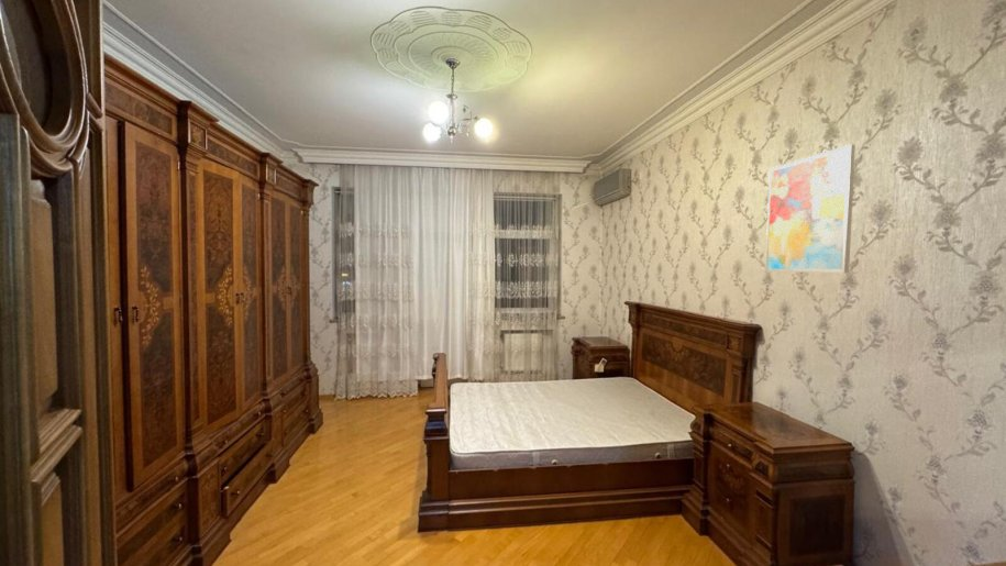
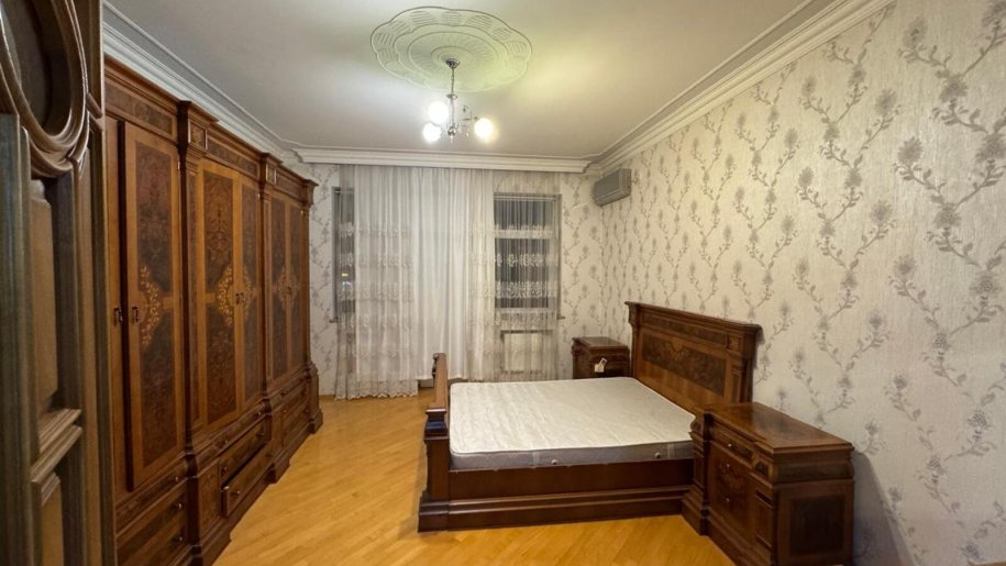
- wall art [764,143,856,274]
